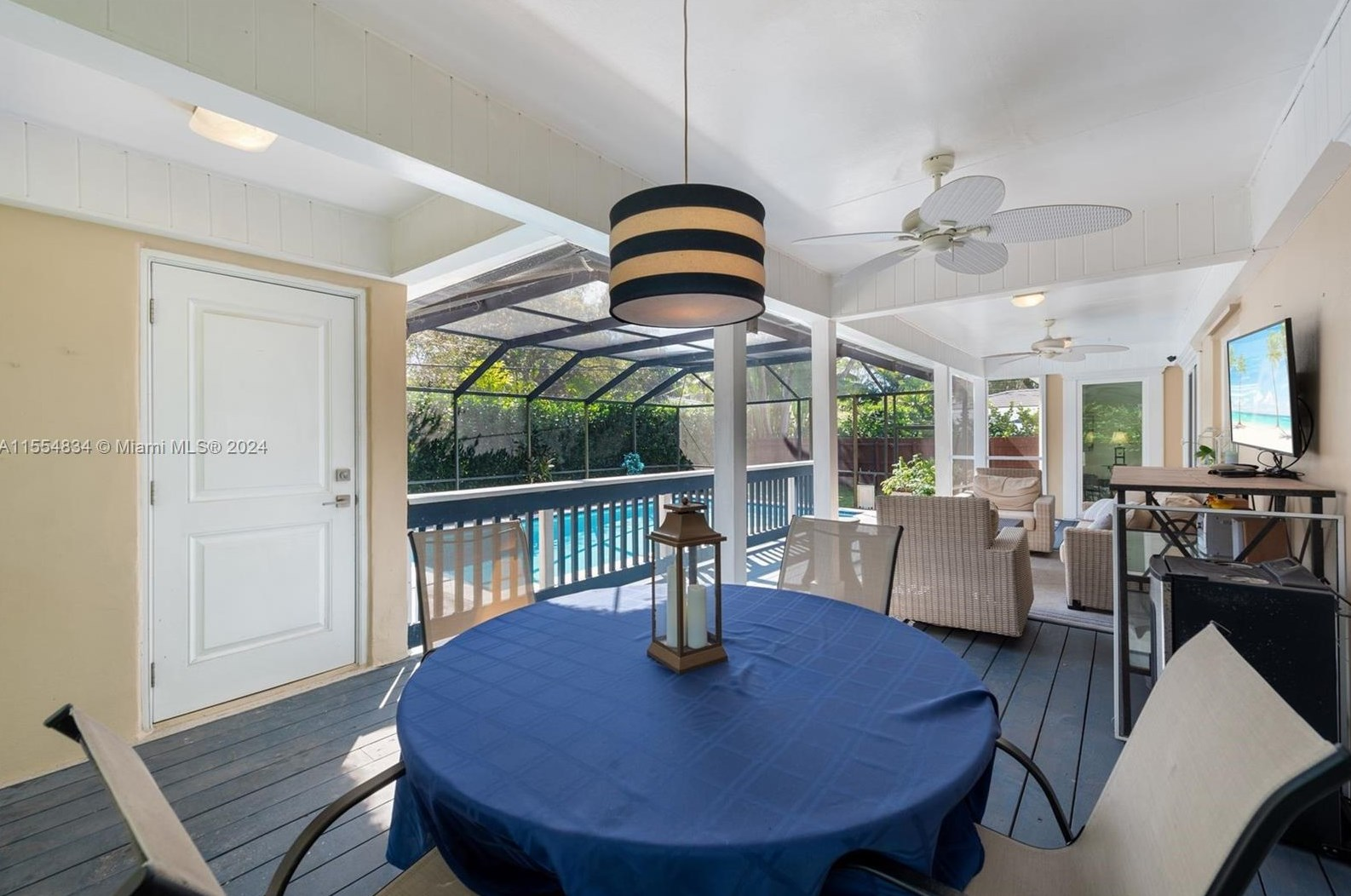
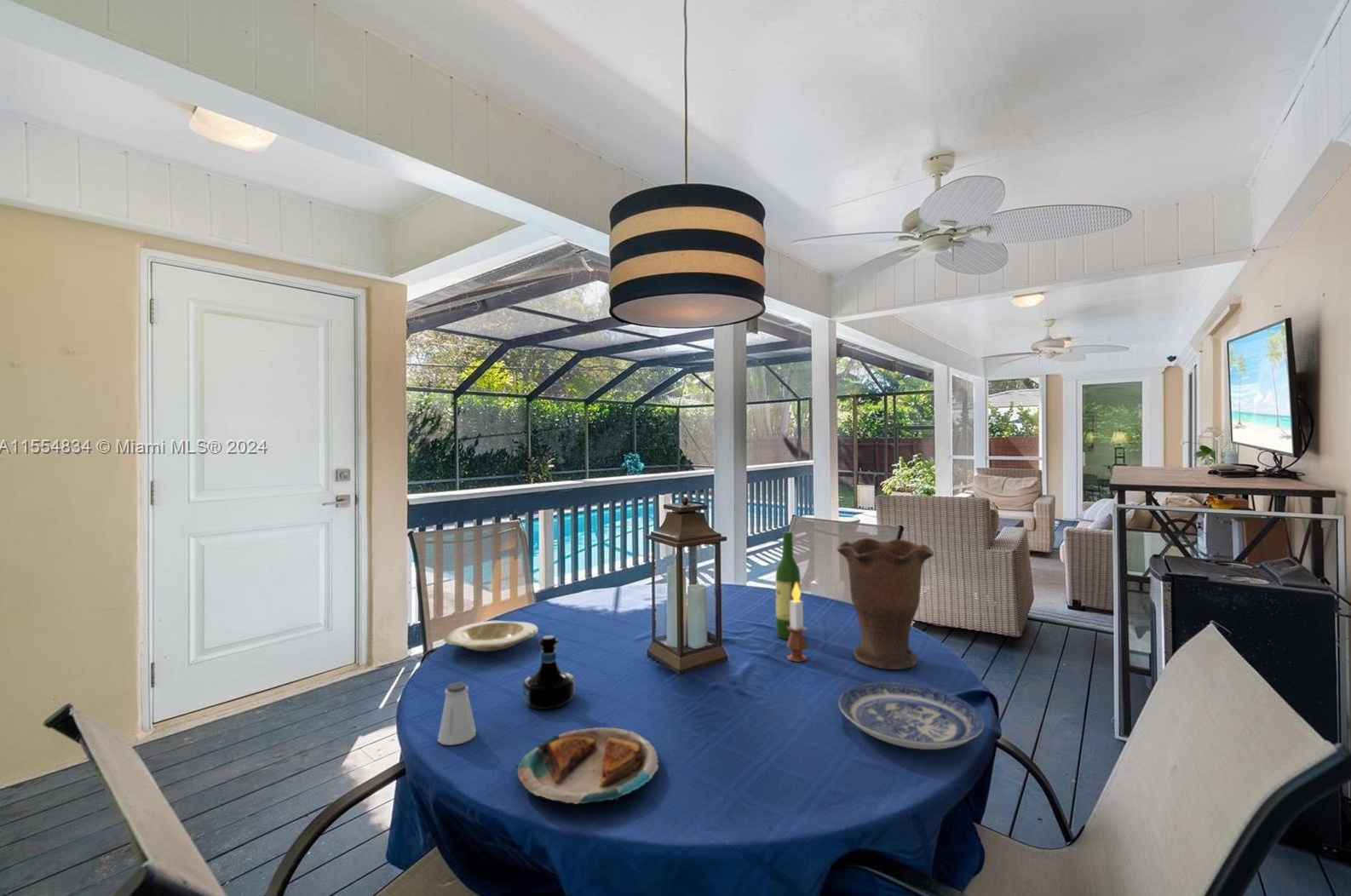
+ tequila bottle [522,635,575,710]
+ wine bottle [774,531,802,640]
+ plate [838,681,985,750]
+ plate [443,620,539,652]
+ vase [836,537,934,670]
+ saltshaker [437,681,477,746]
+ candle [785,583,808,663]
+ plate [513,727,659,805]
